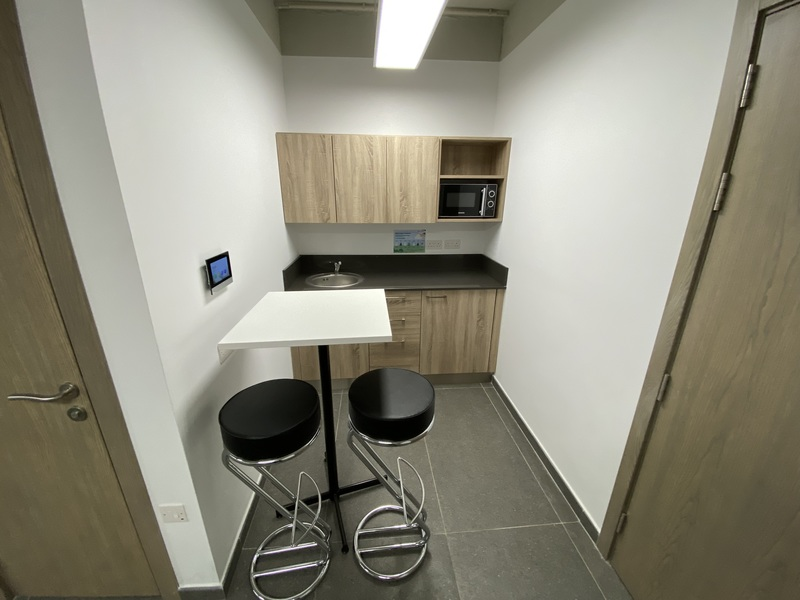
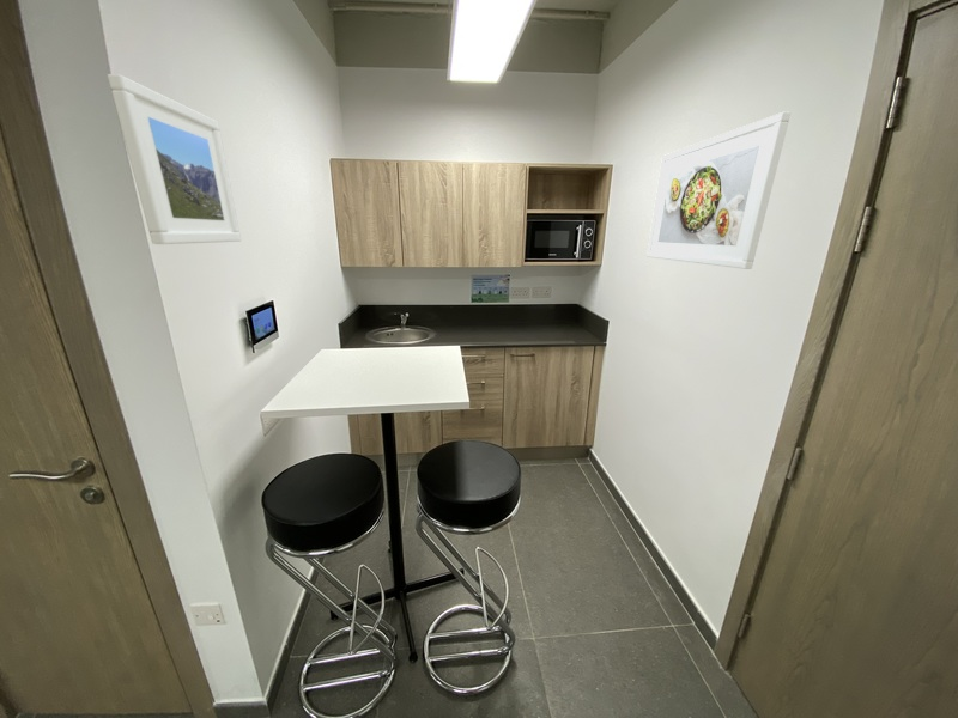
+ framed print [107,73,242,245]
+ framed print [645,111,792,270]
